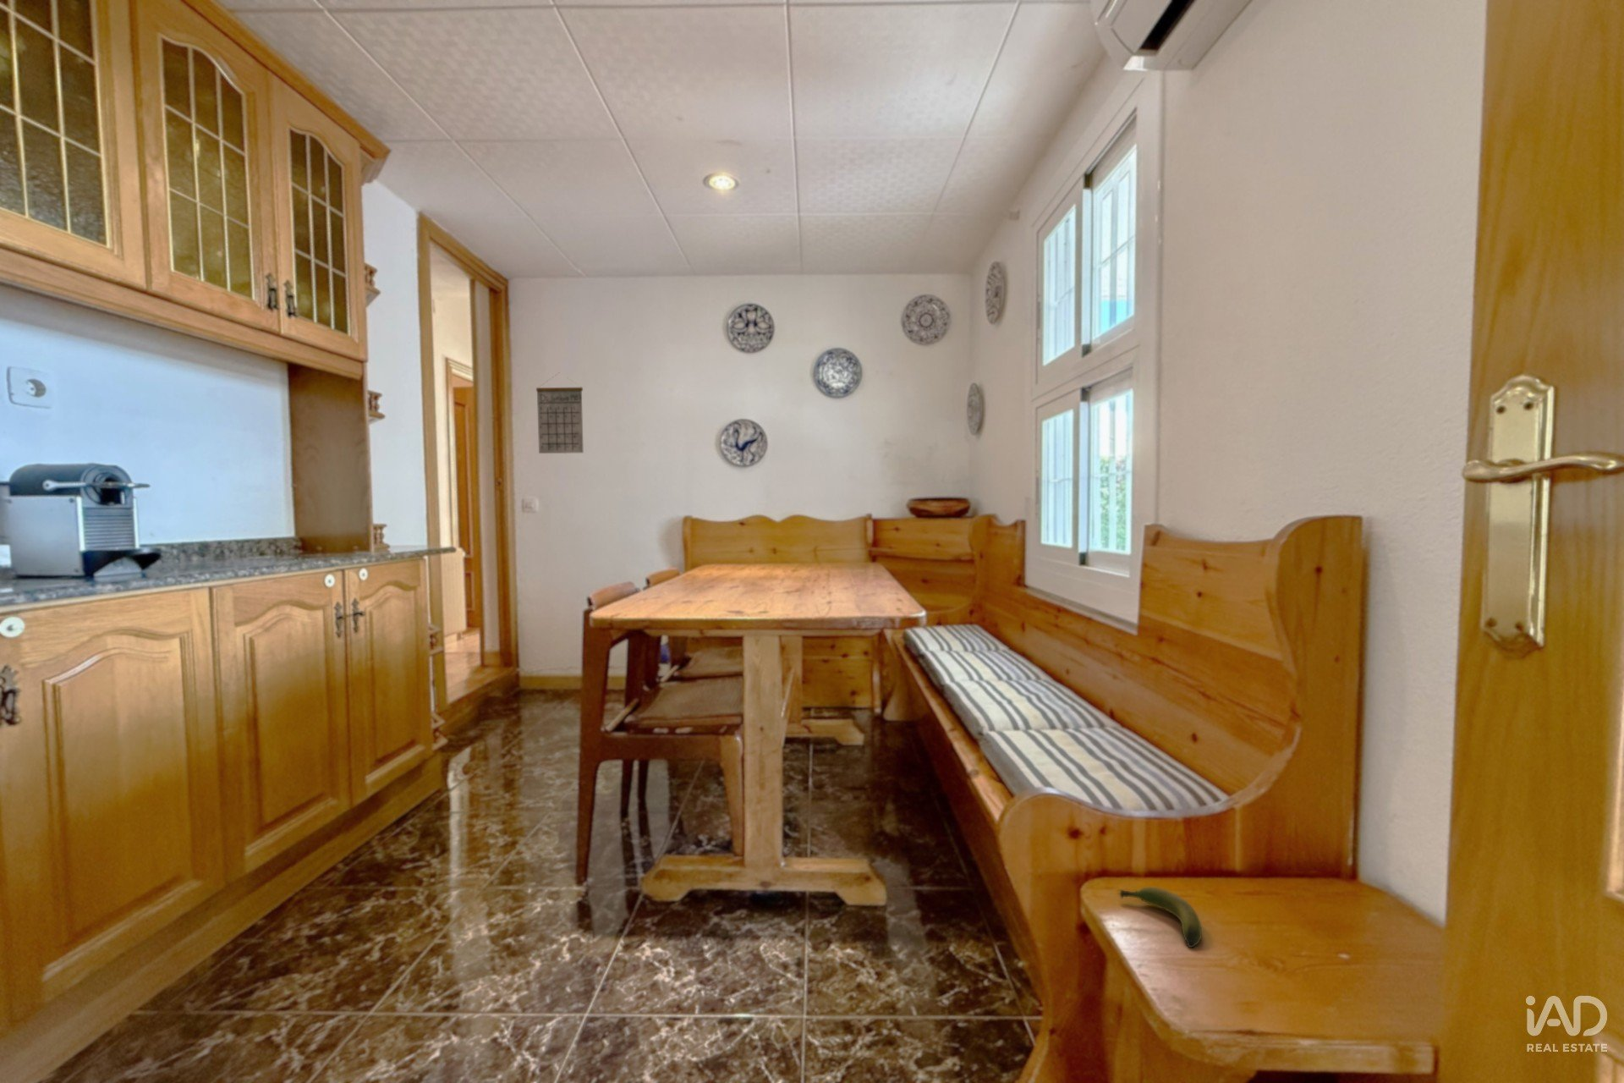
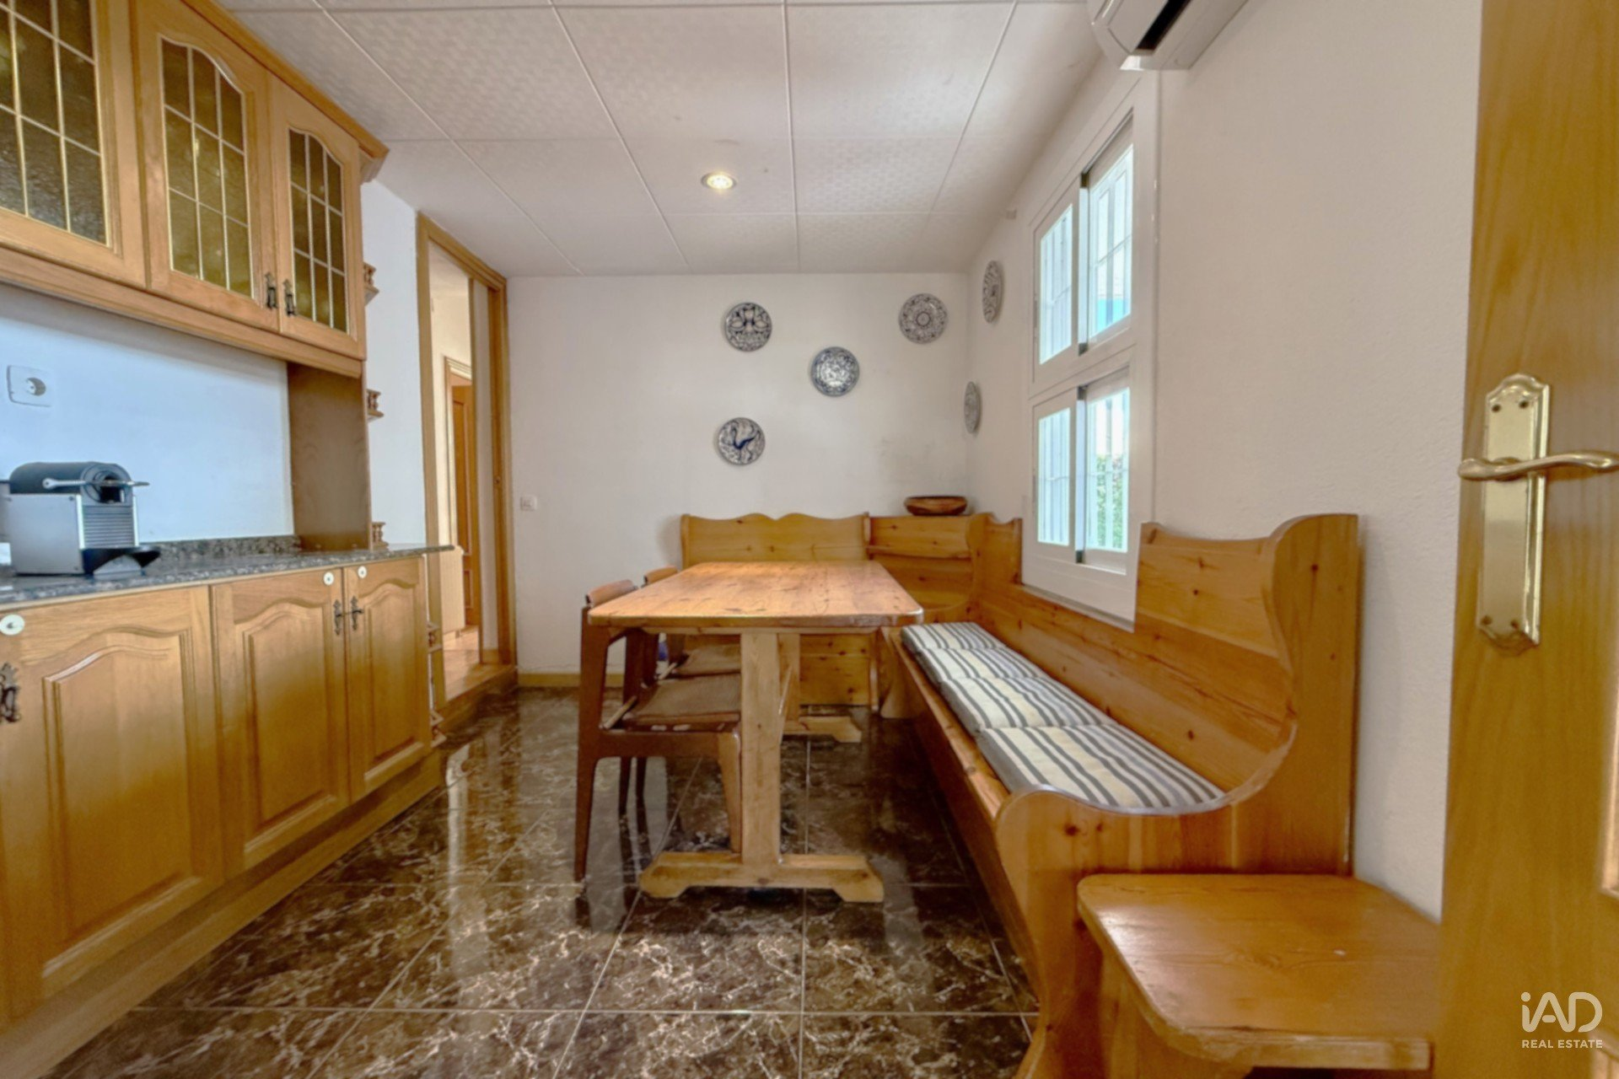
- banana [1119,886,1202,949]
- calendar [535,372,585,454]
